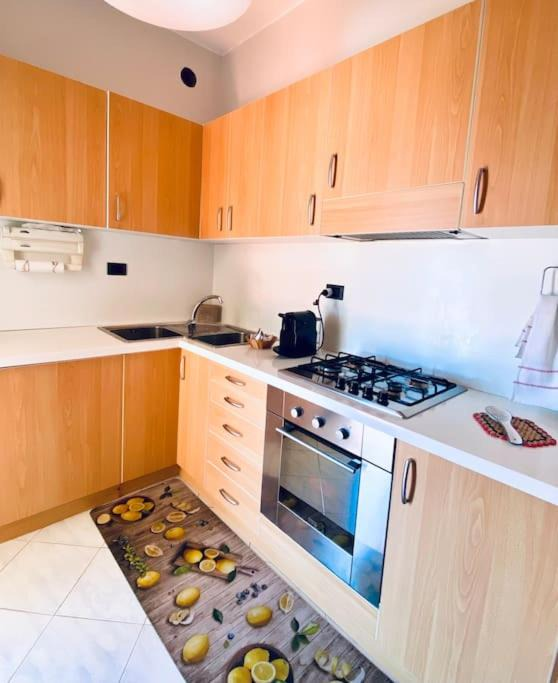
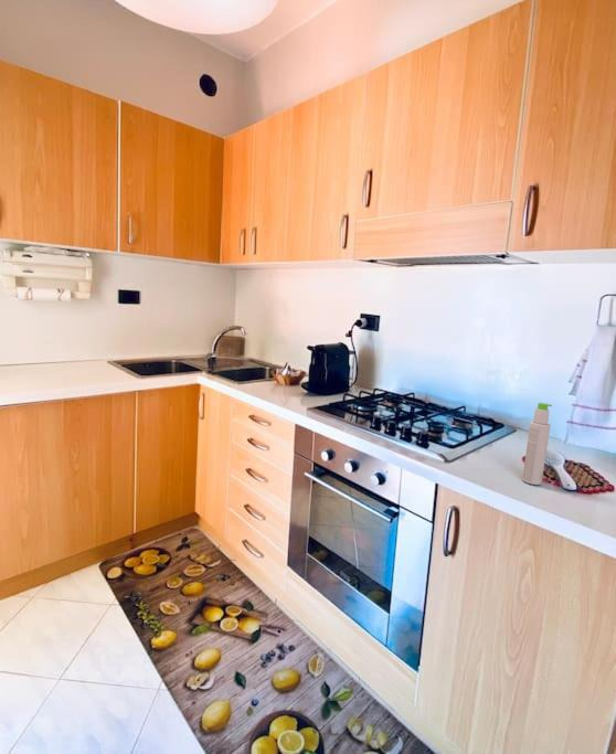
+ bottle [521,402,553,486]
